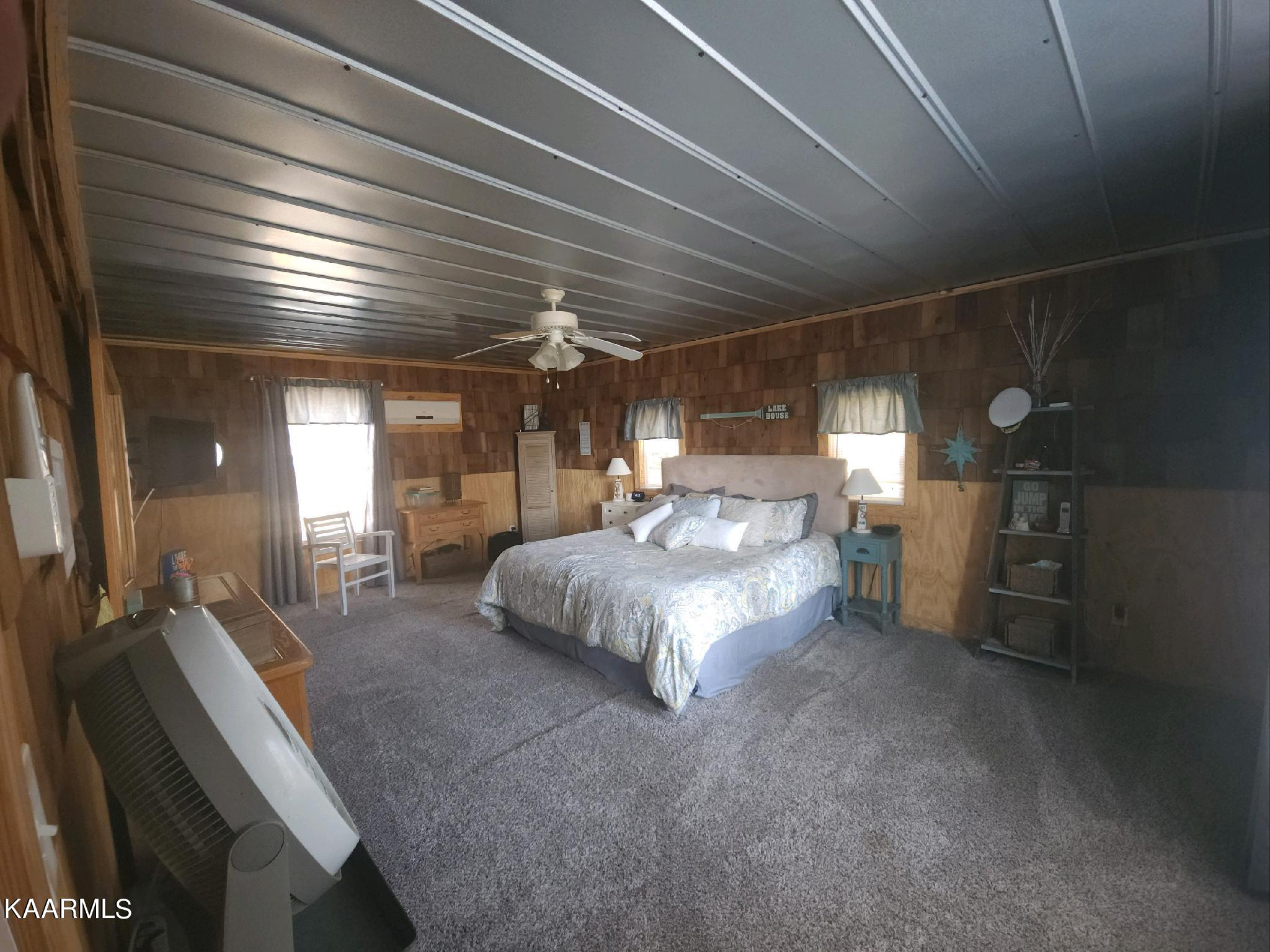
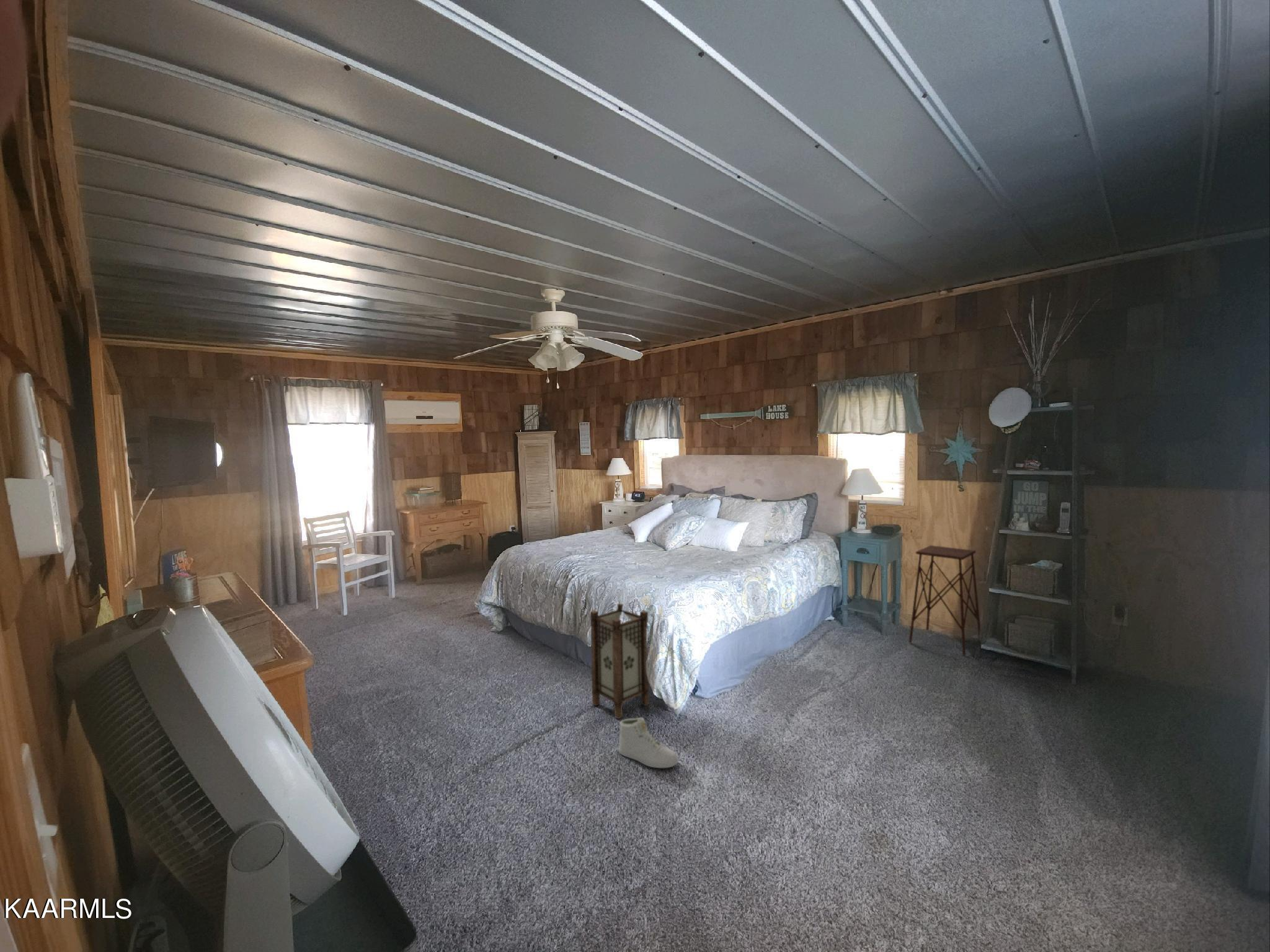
+ sneaker [618,717,679,769]
+ lantern [590,602,650,720]
+ side table [908,545,981,656]
